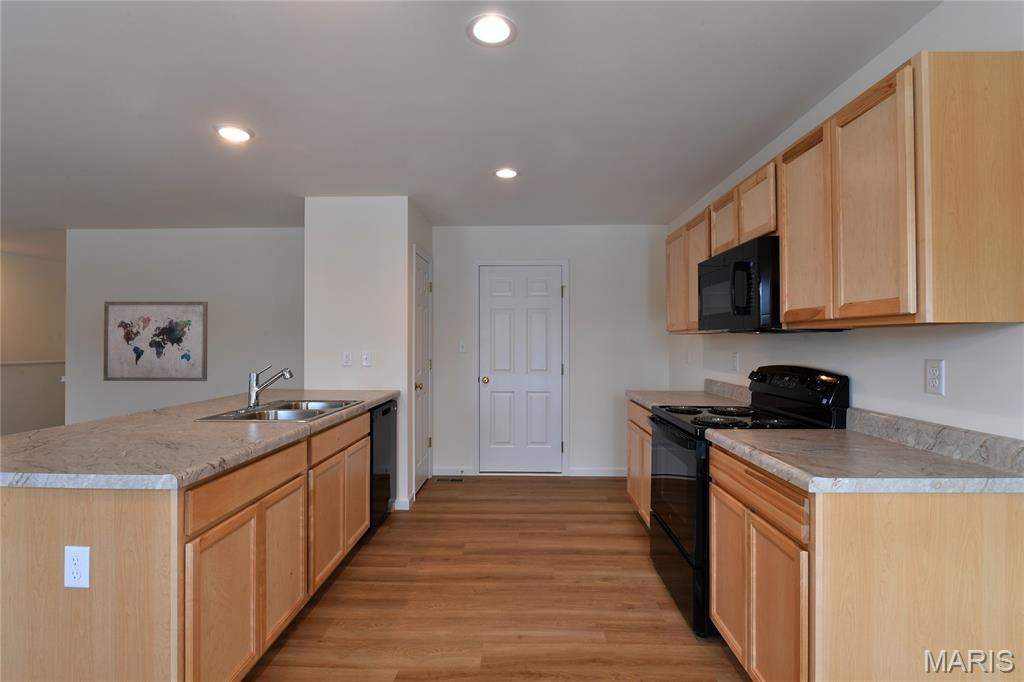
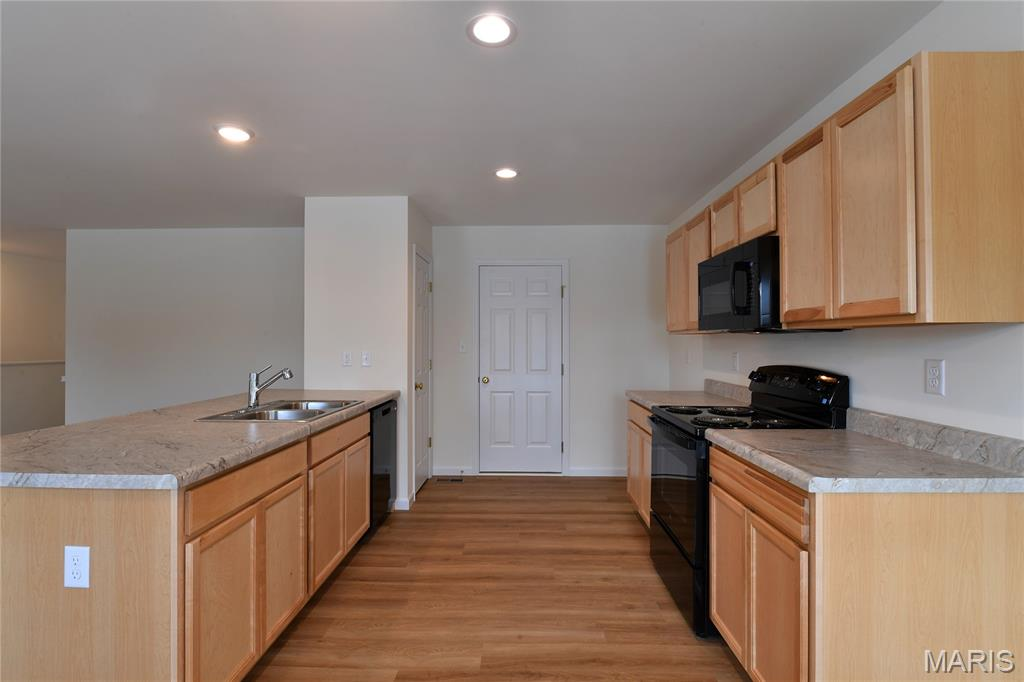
- wall art [102,301,209,382]
